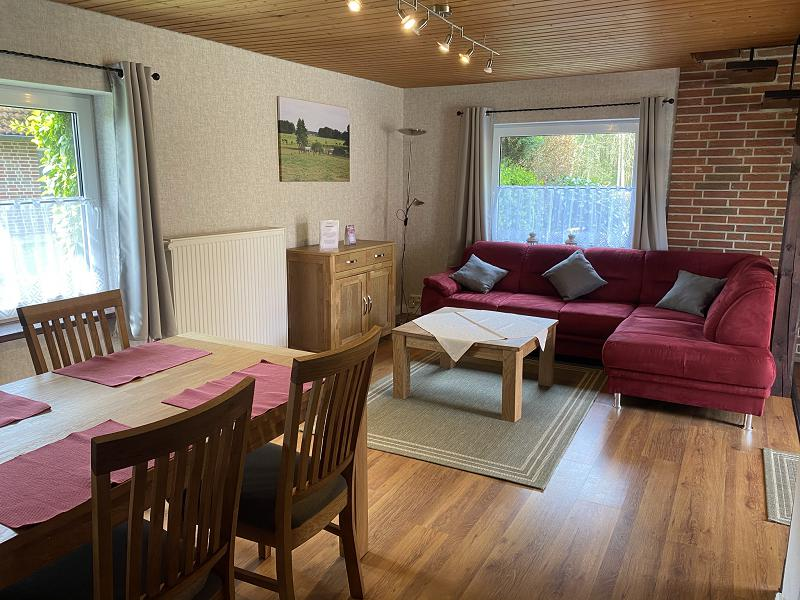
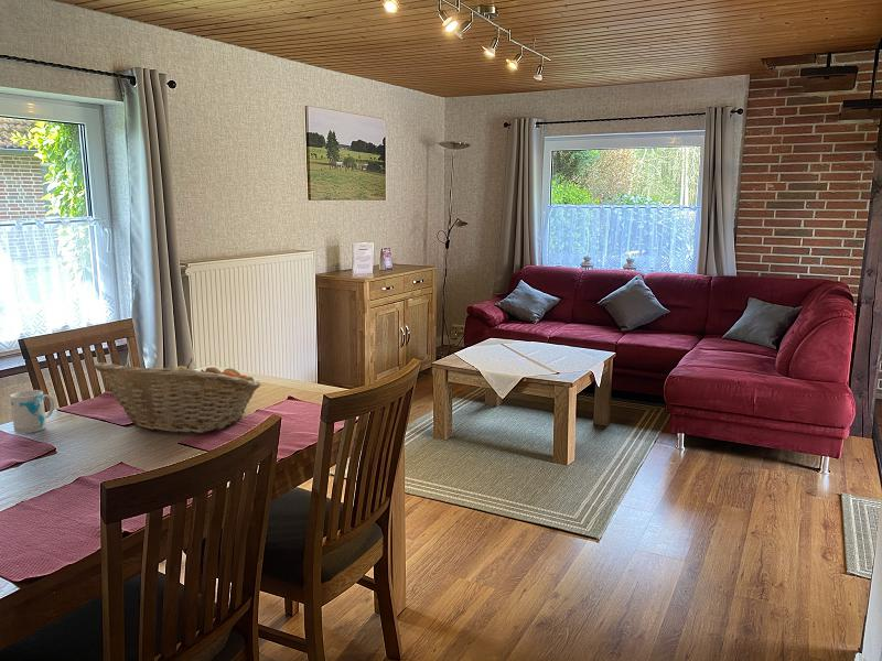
+ mug [9,389,55,434]
+ fruit basket [93,357,262,434]
